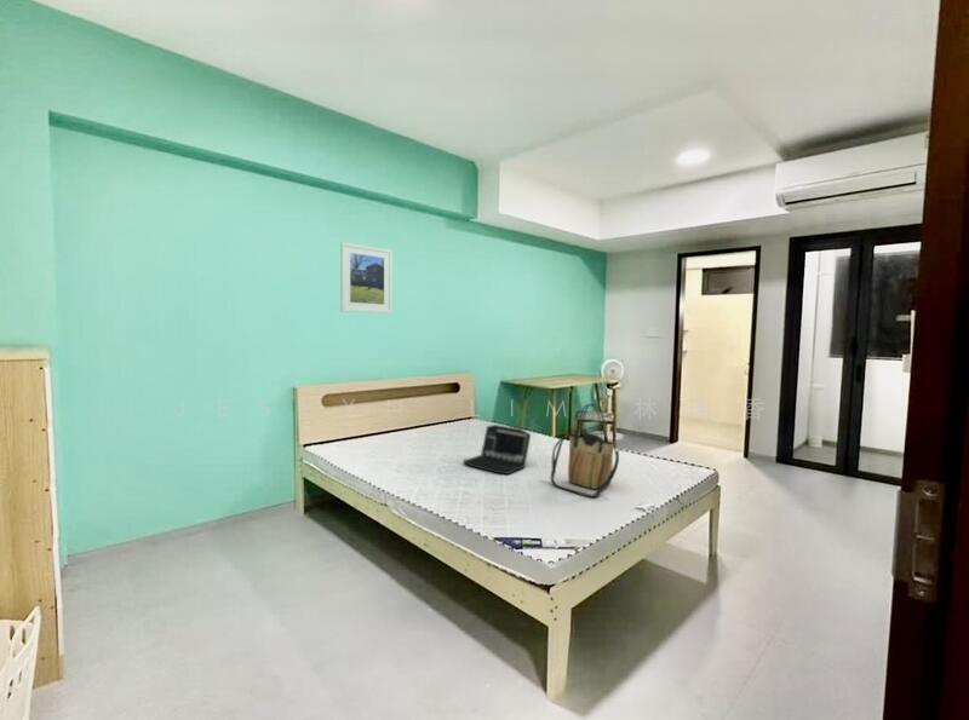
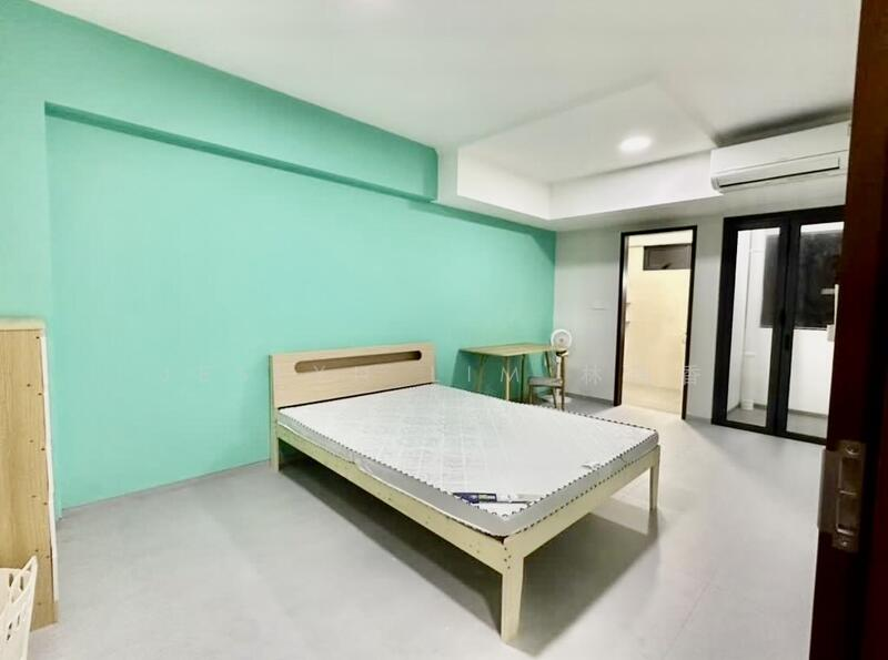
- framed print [339,241,394,315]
- laptop [461,424,532,476]
- tote bag [550,403,620,499]
